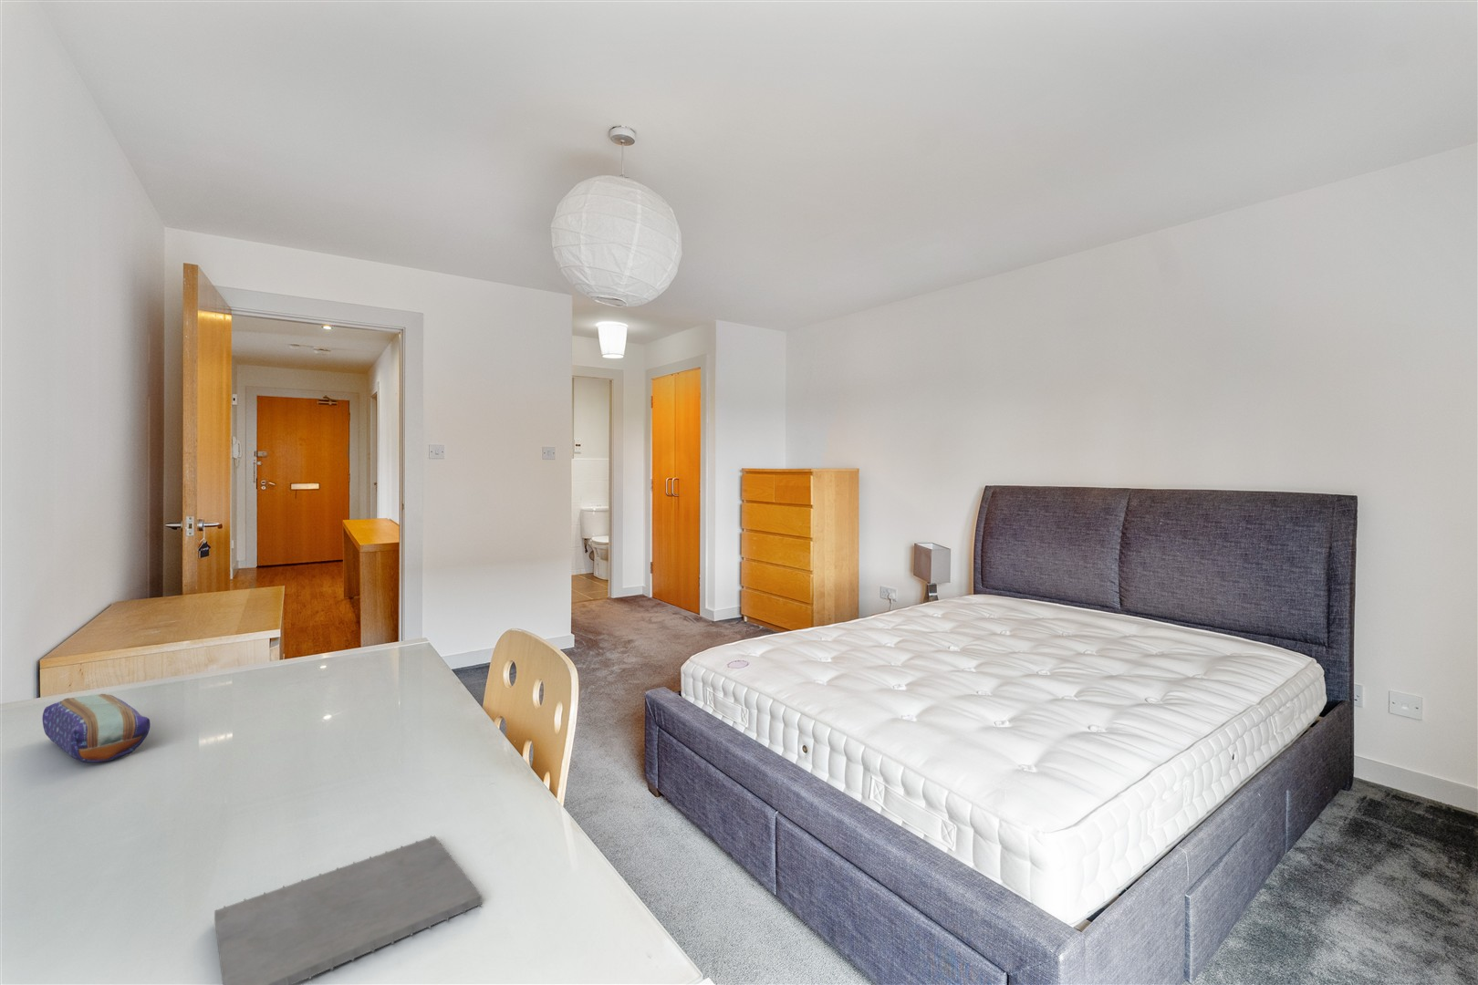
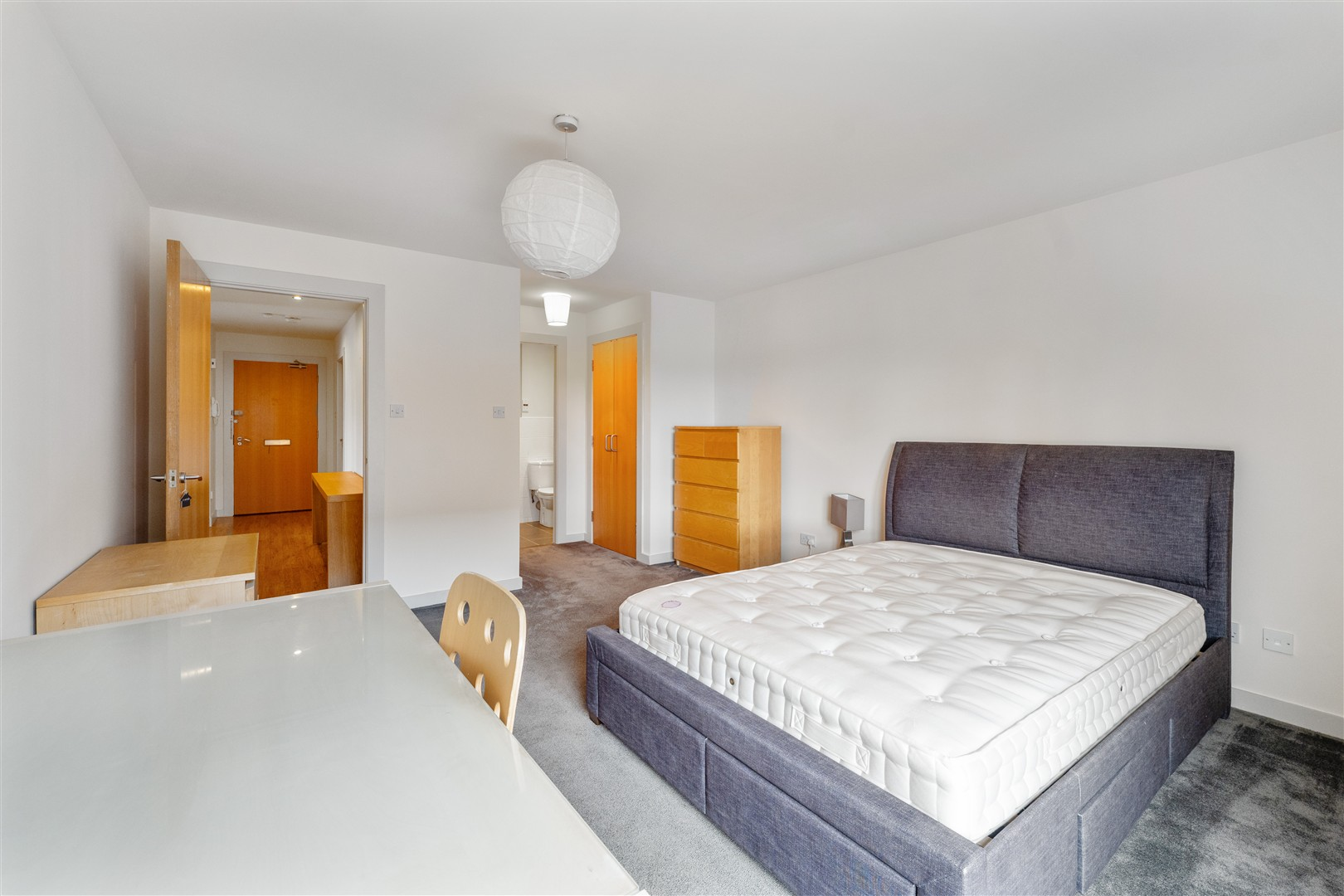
- pencil case [42,694,152,763]
- notepad [213,835,483,985]
